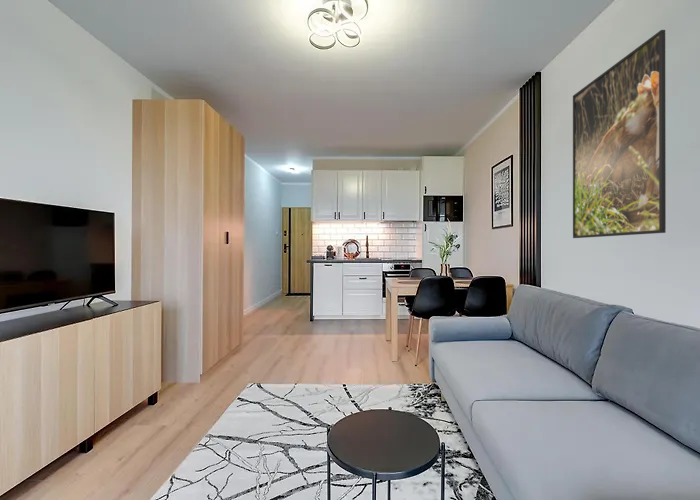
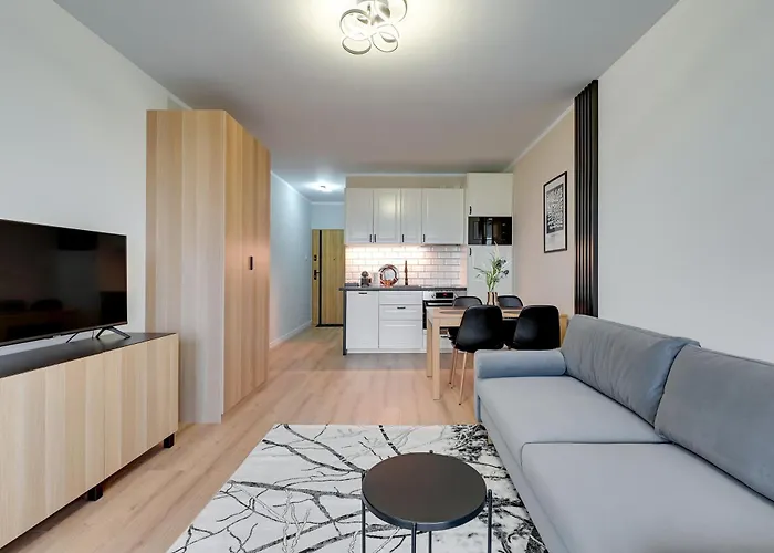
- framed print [572,29,667,239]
